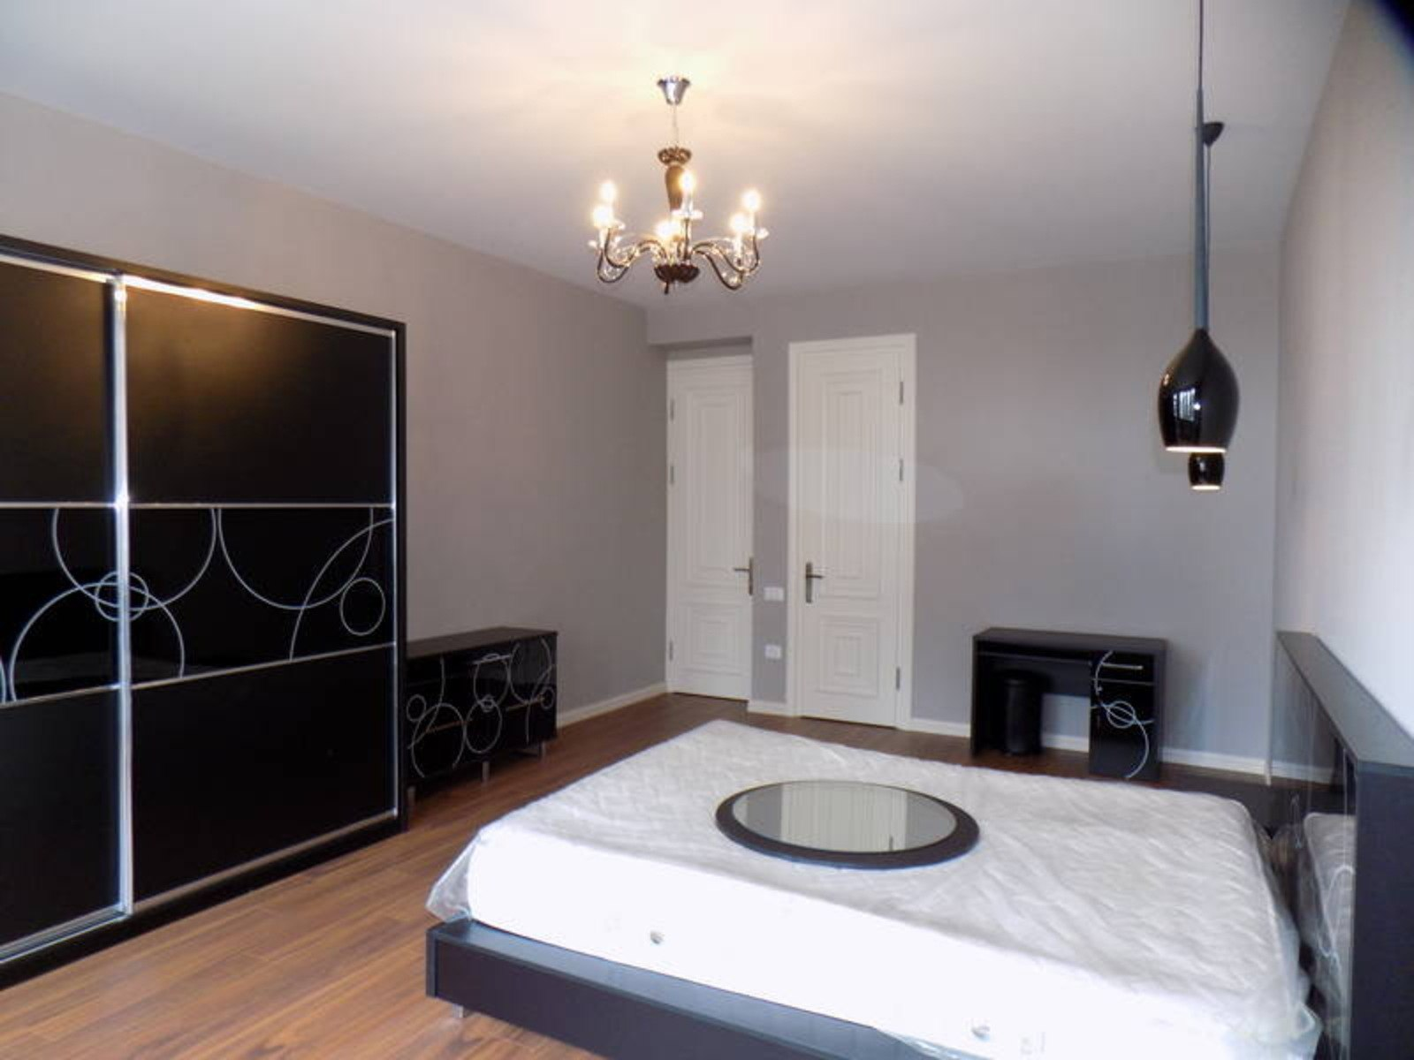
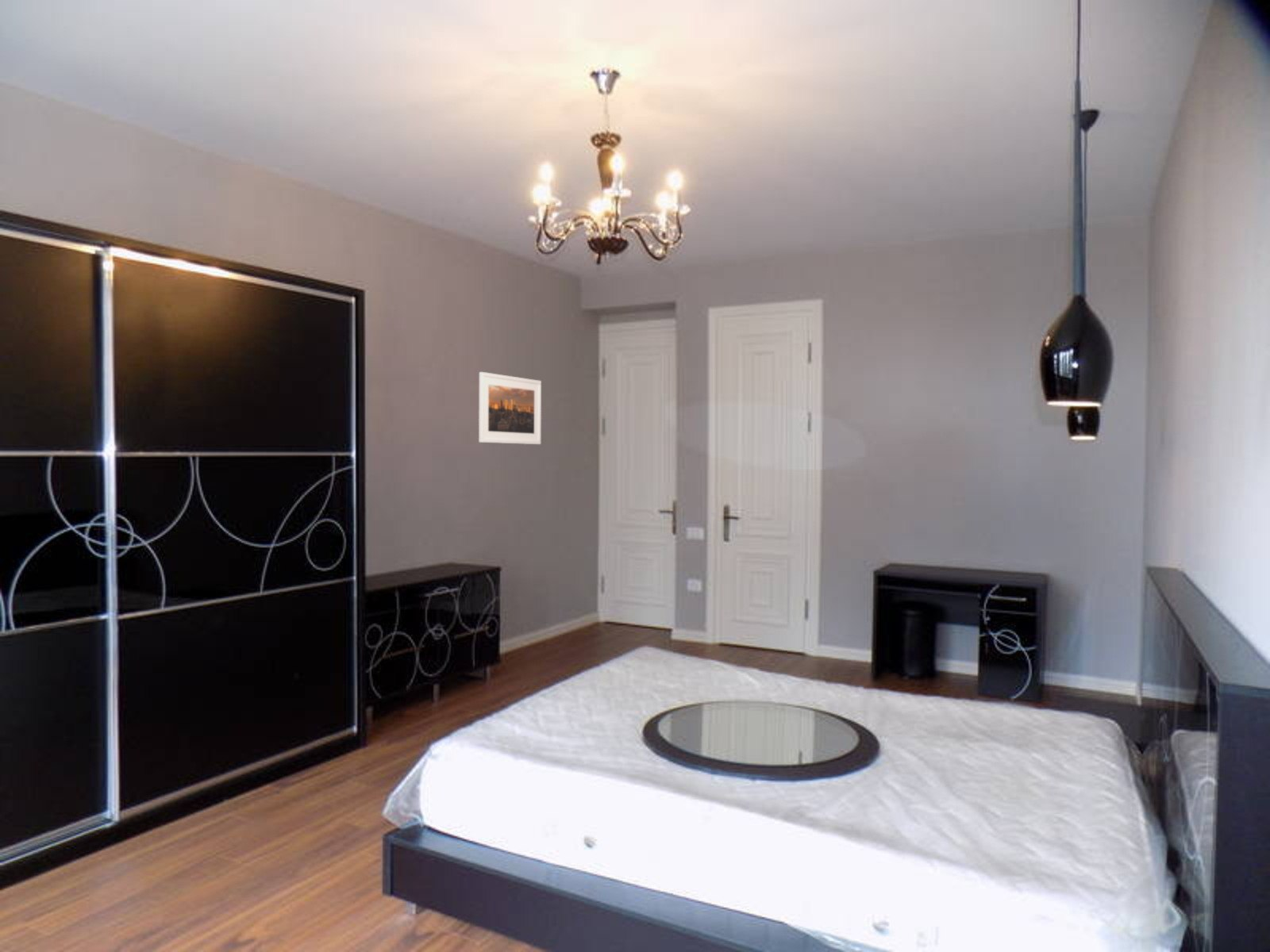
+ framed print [478,371,542,445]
